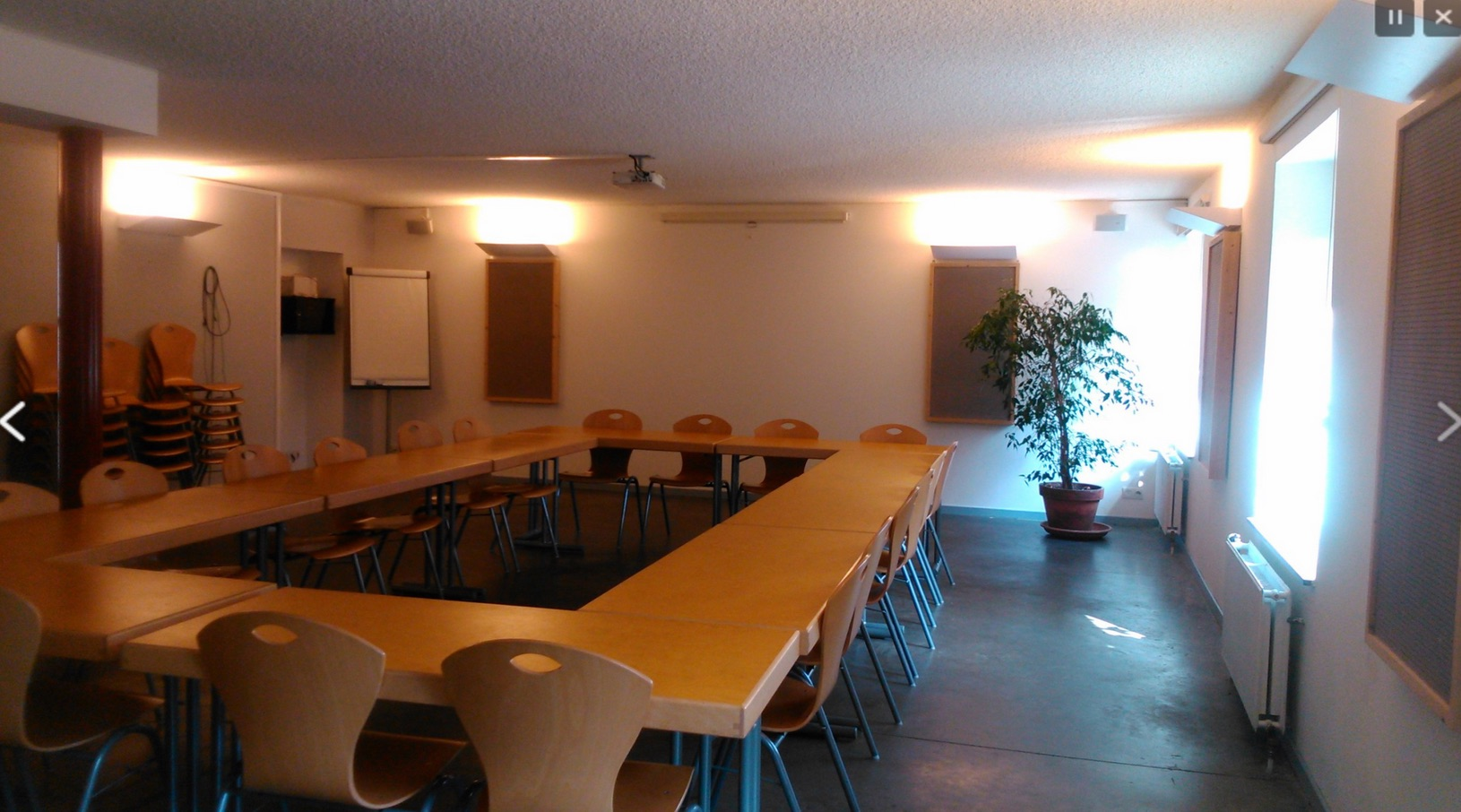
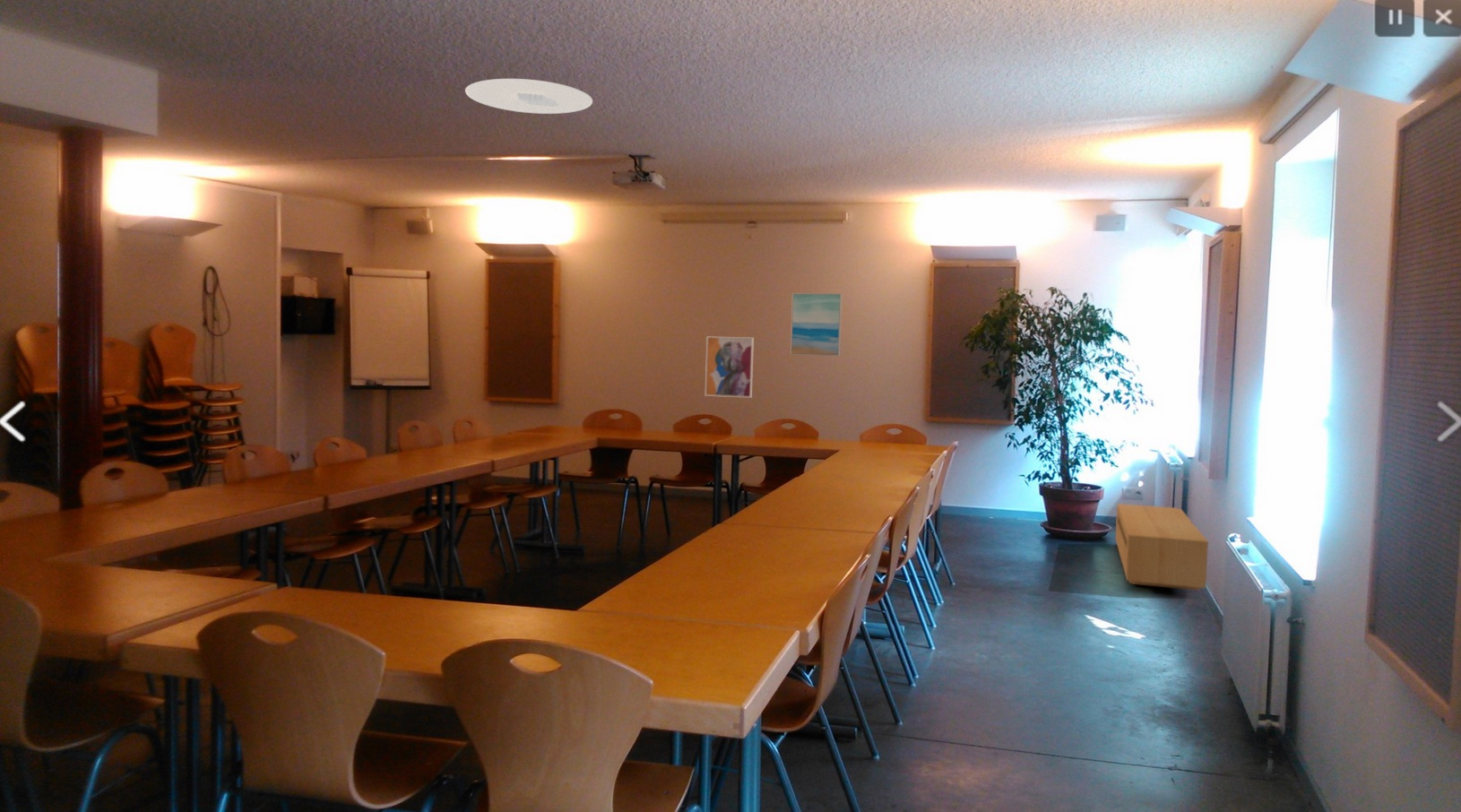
+ ceiling light [464,78,593,115]
+ wall art [705,336,755,399]
+ media console [1114,503,1209,592]
+ wall art [790,292,843,357]
